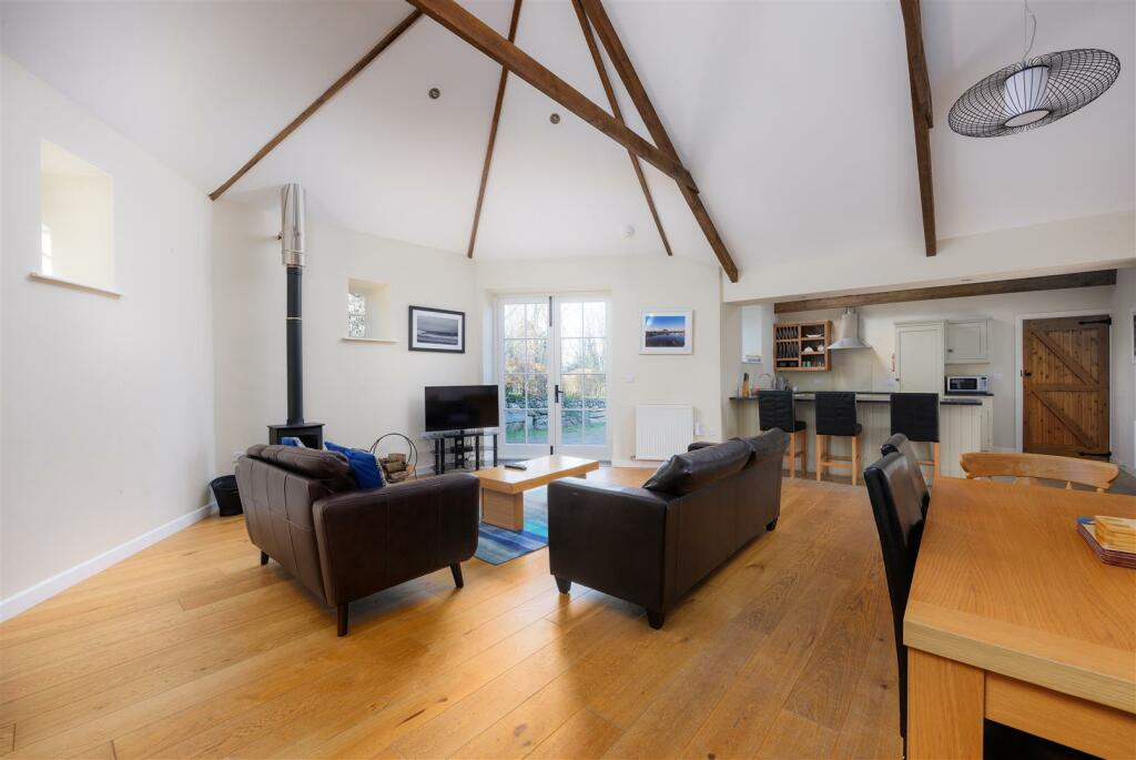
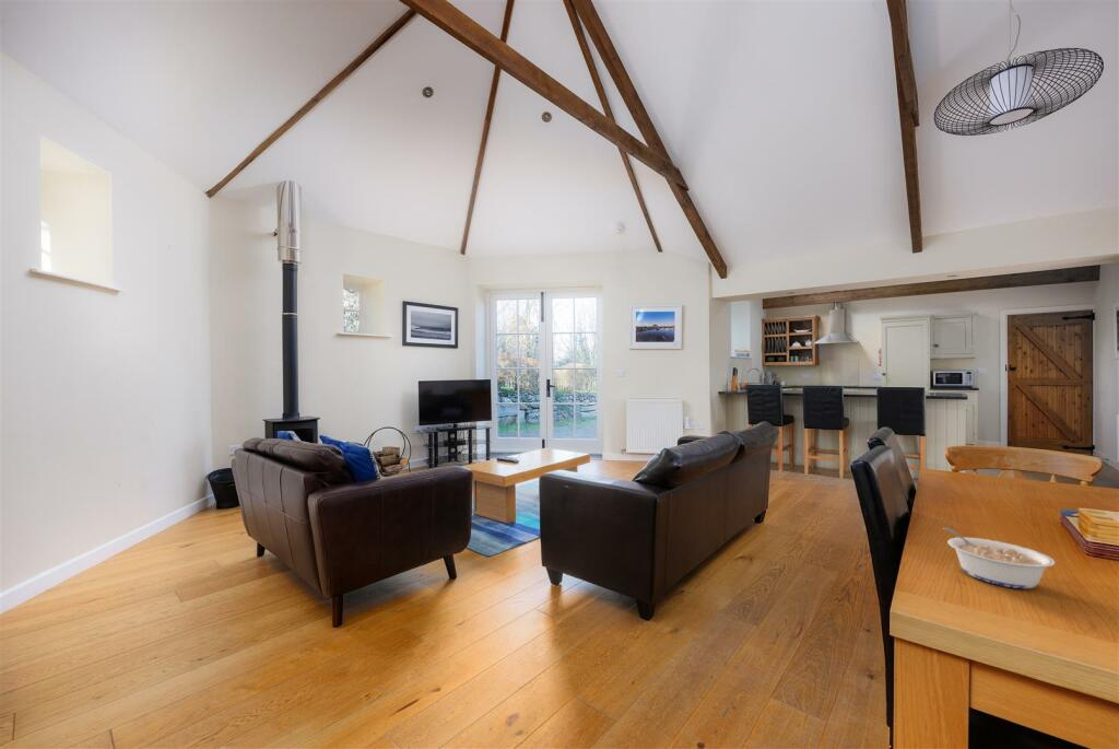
+ legume [943,526,1056,589]
